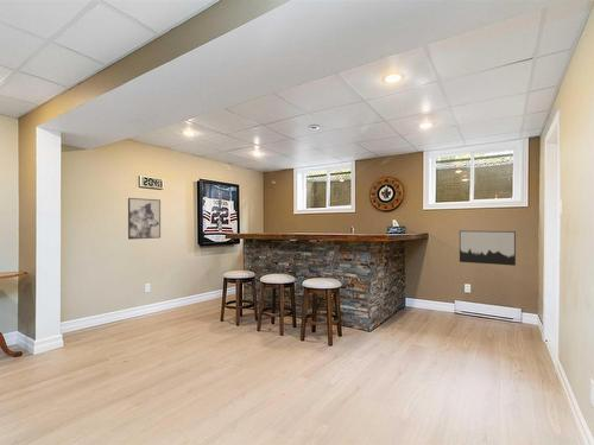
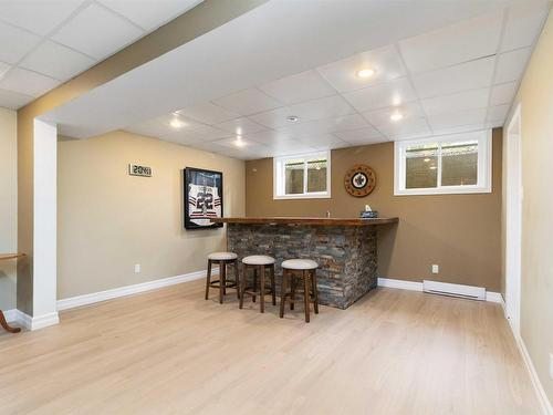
- wall art [459,230,517,267]
- wall art [127,197,162,241]
